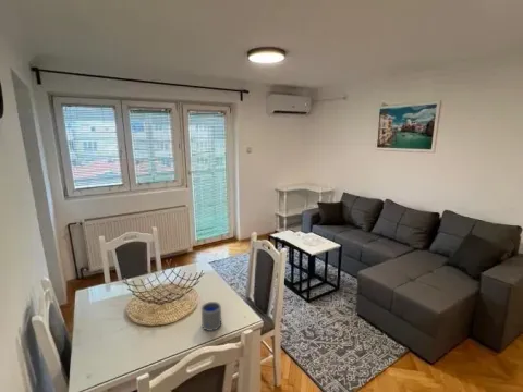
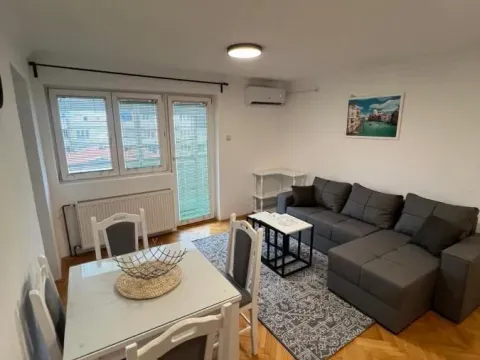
- cup [200,301,222,332]
